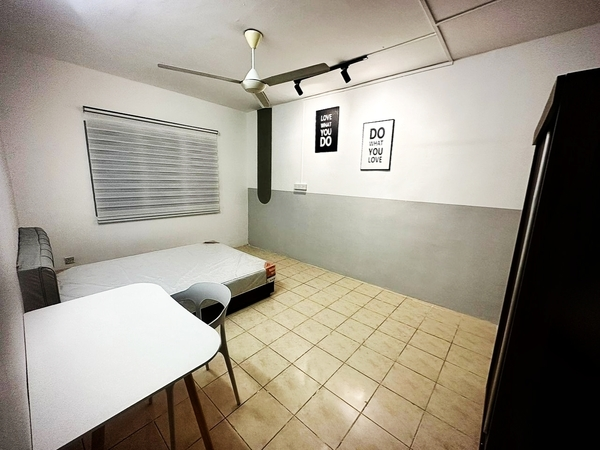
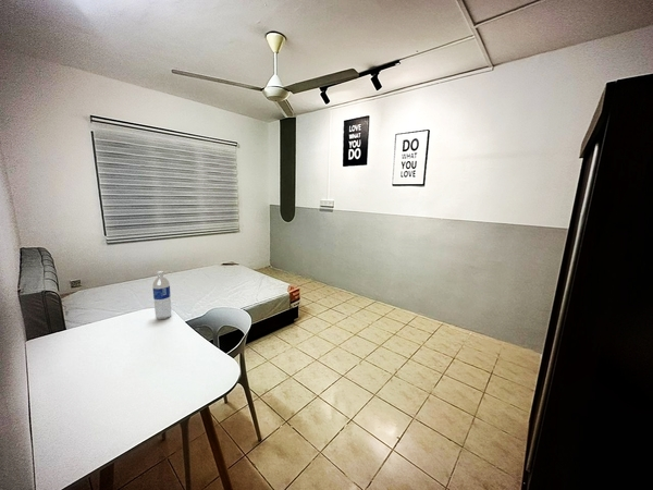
+ water bottle [152,270,172,320]
